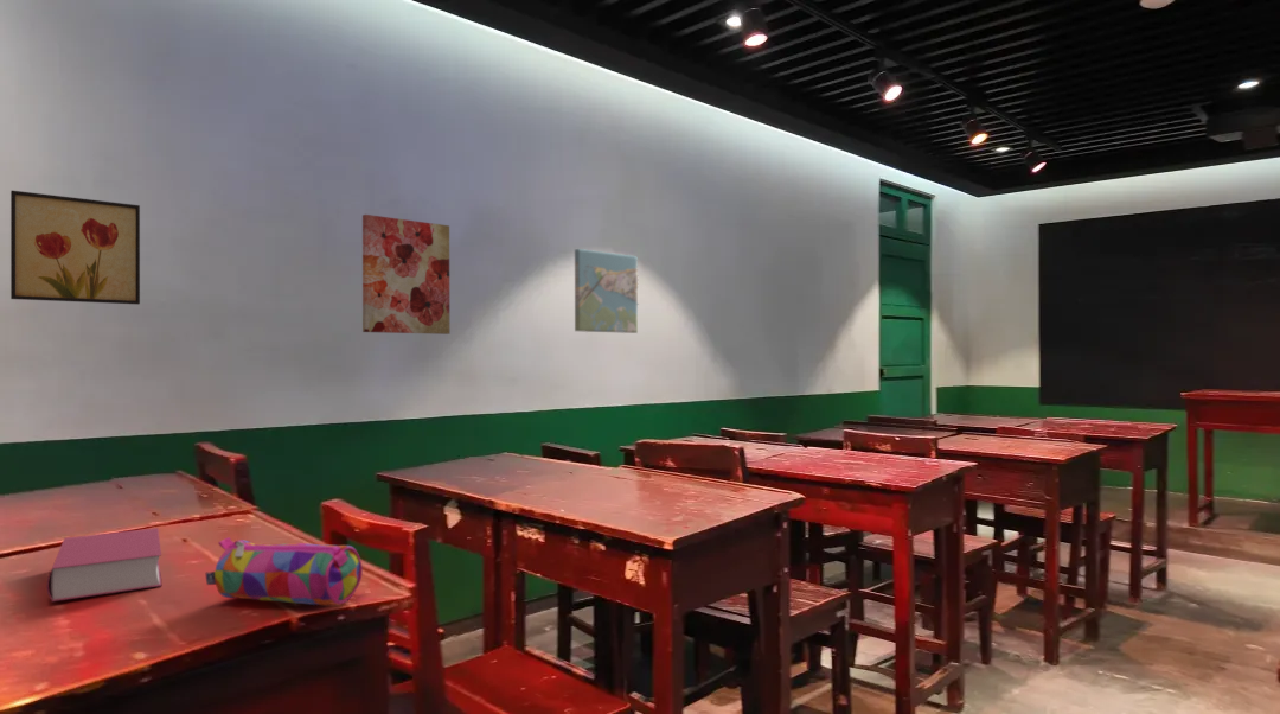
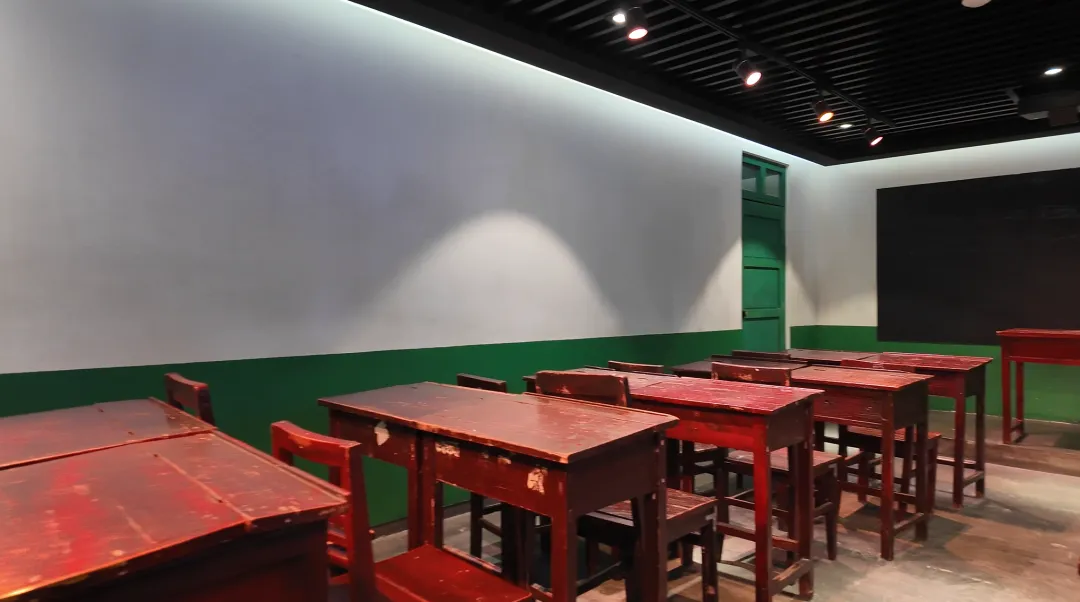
- pencil case [205,536,364,606]
- wall art [361,213,452,336]
- map [574,248,640,334]
- wall art [9,190,141,306]
- book [45,527,162,603]
